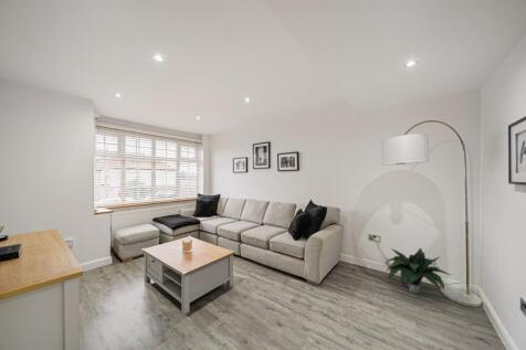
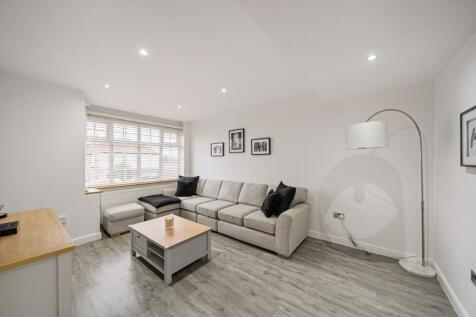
- potted plant [386,246,453,295]
